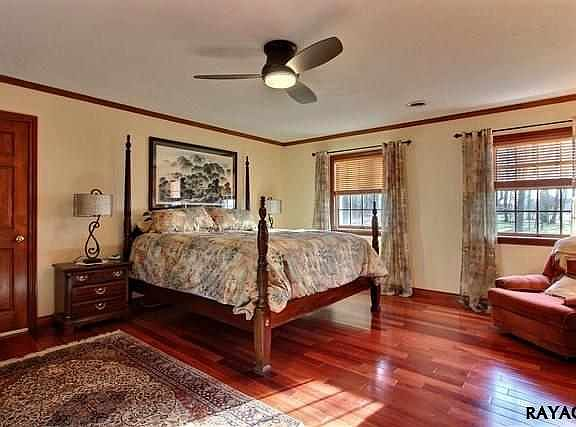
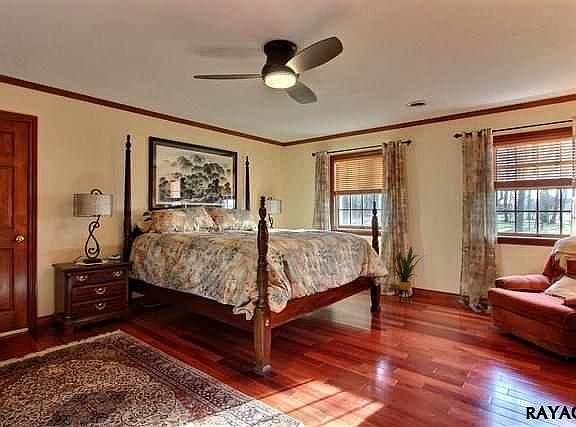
+ house plant [387,246,426,305]
